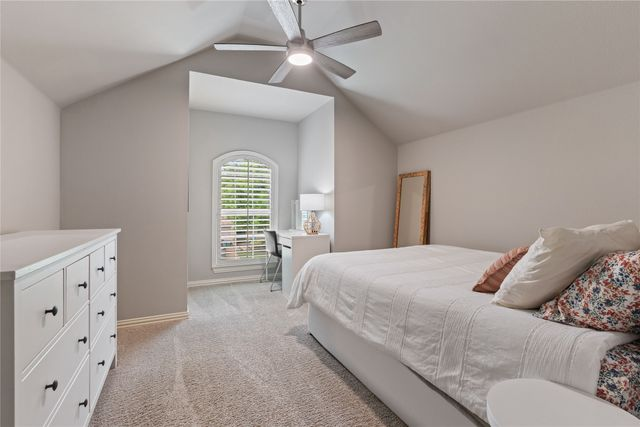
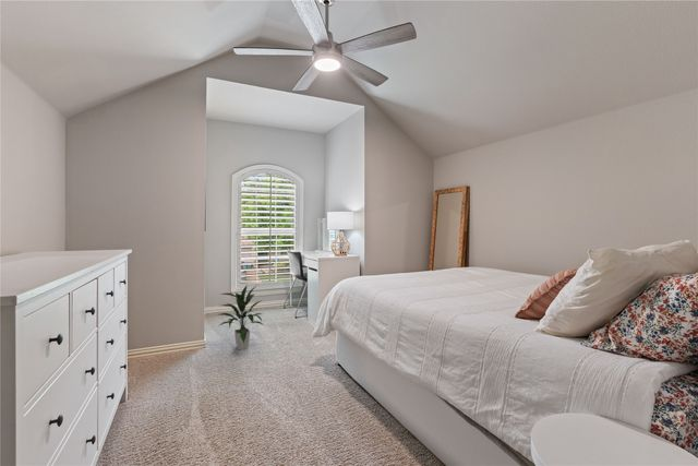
+ indoor plant [216,284,265,350]
